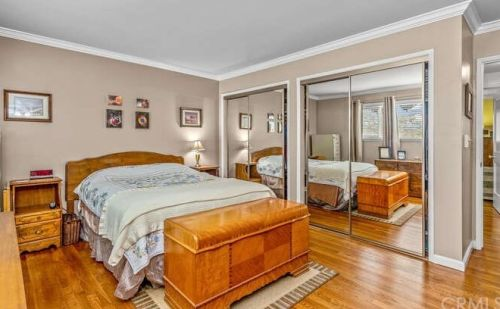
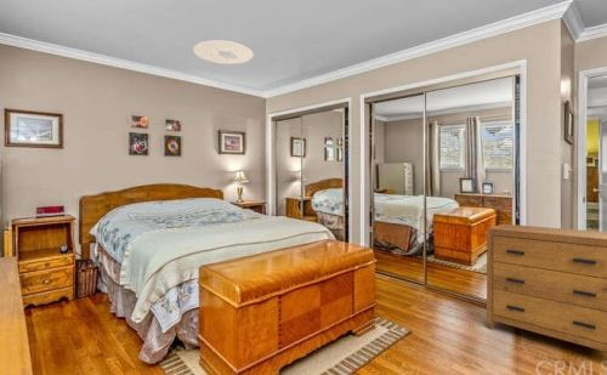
+ ceiling light [193,39,255,66]
+ dresser [486,223,607,353]
